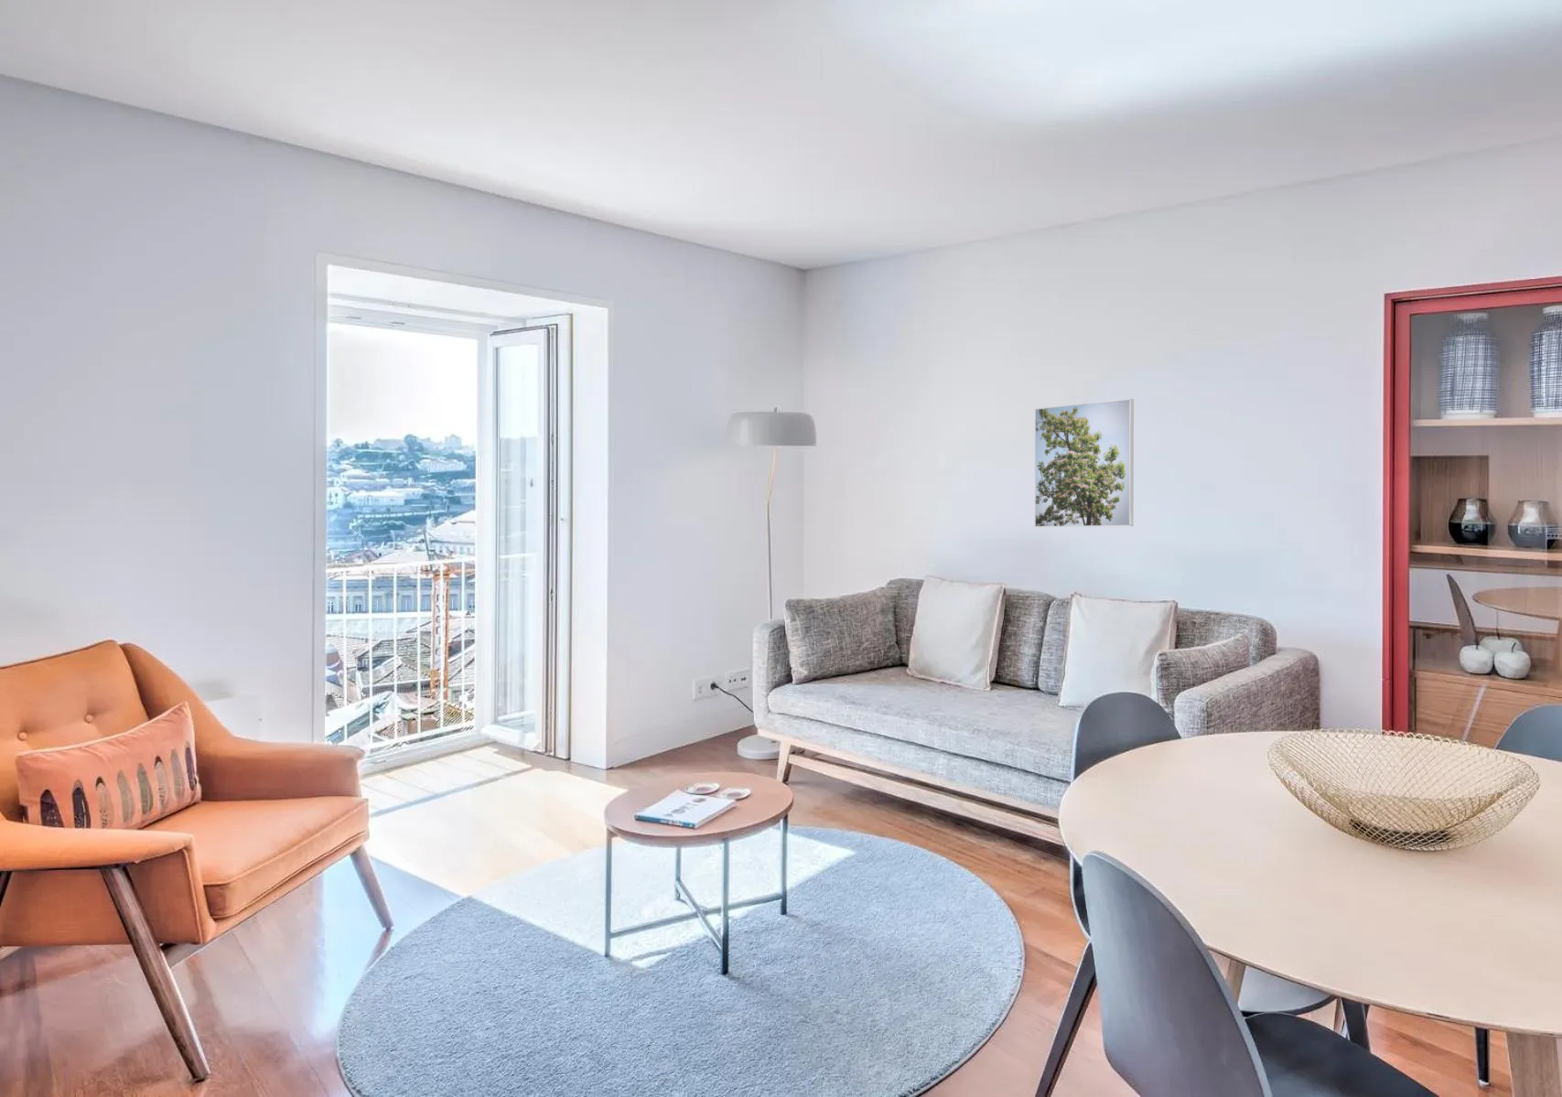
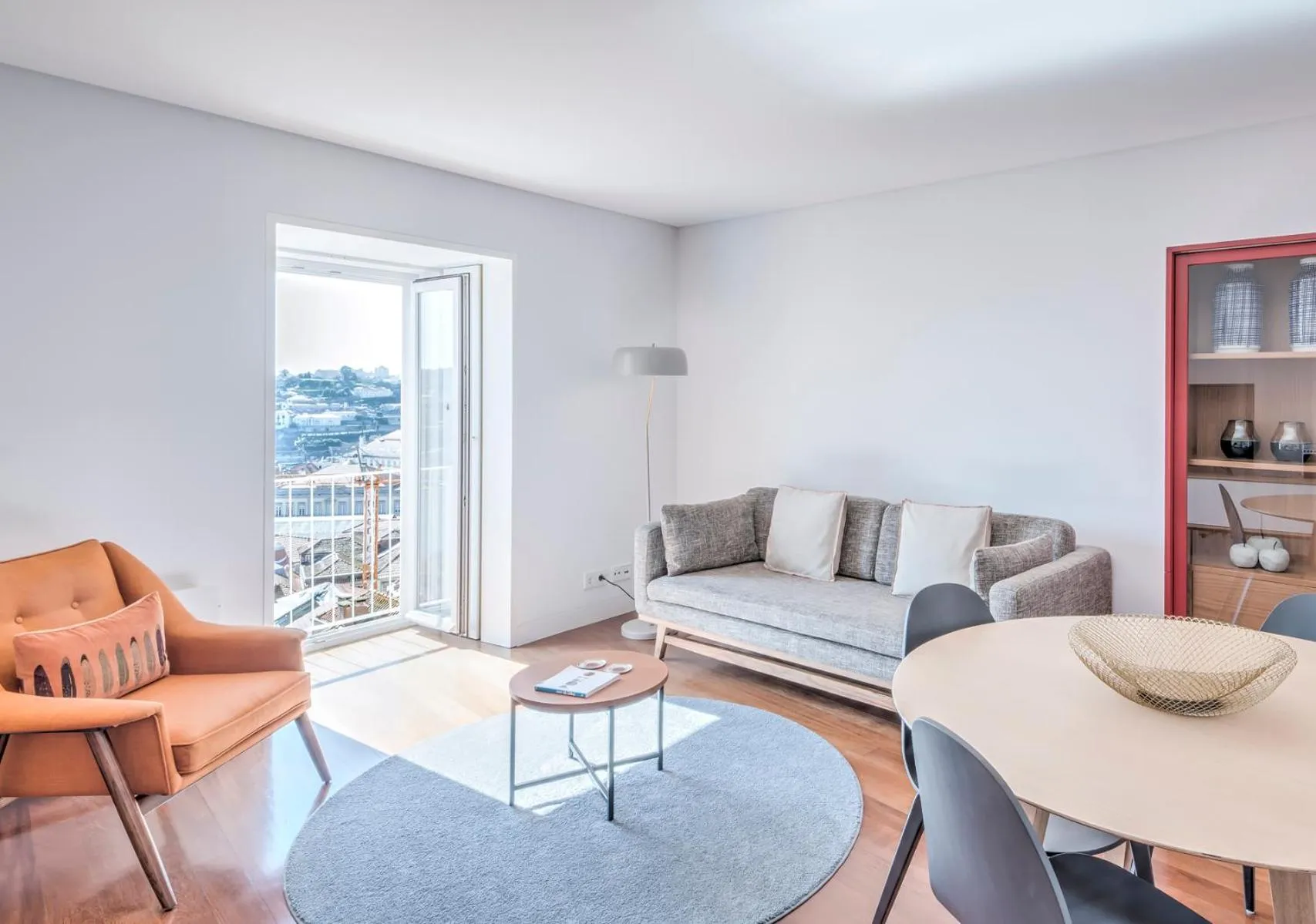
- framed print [1034,398,1135,528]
